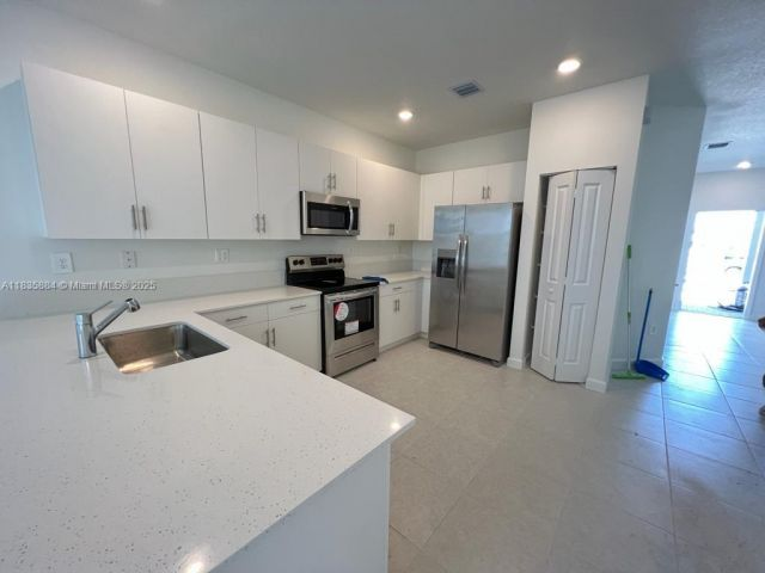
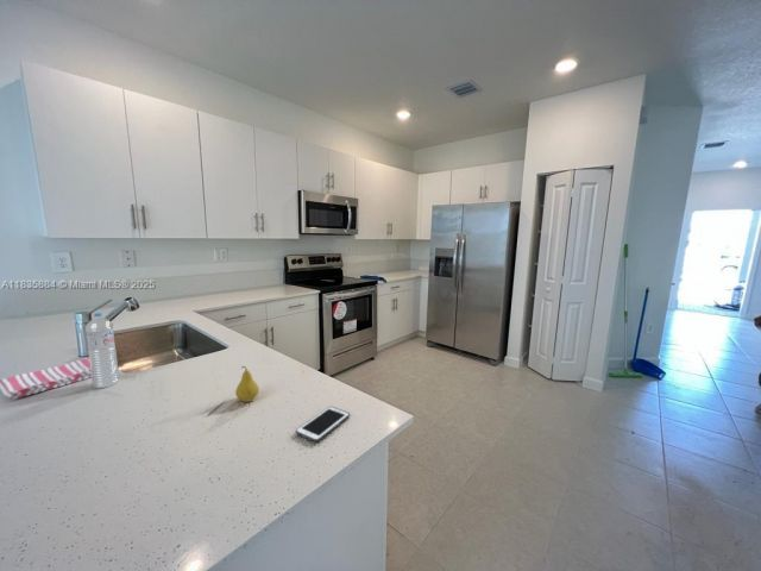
+ fruit [234,365,260,403]
+ dish towel [0,357,92,401]
+ cell phone [295,406,351,444]
+ water bottle [84,312,120,389]
